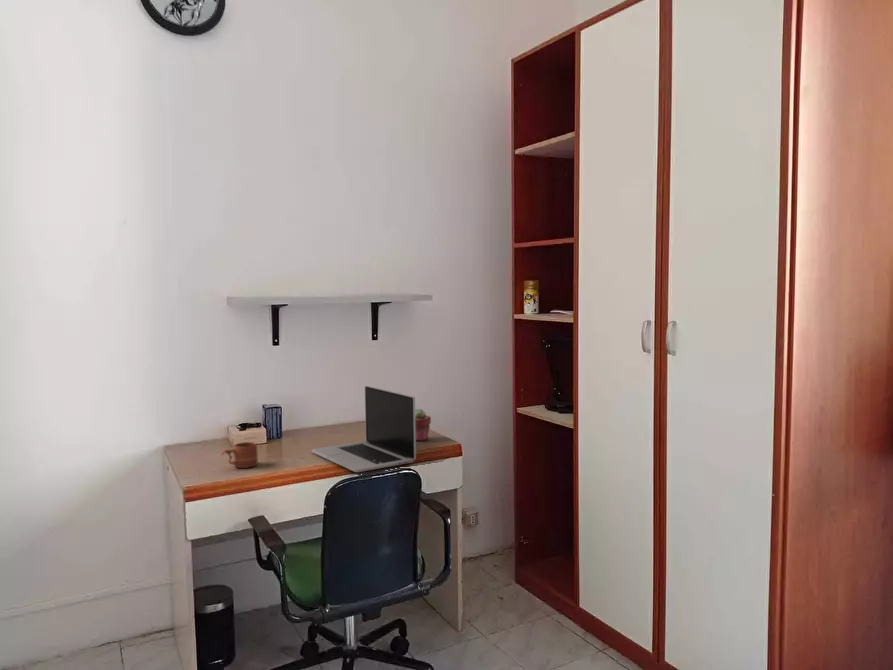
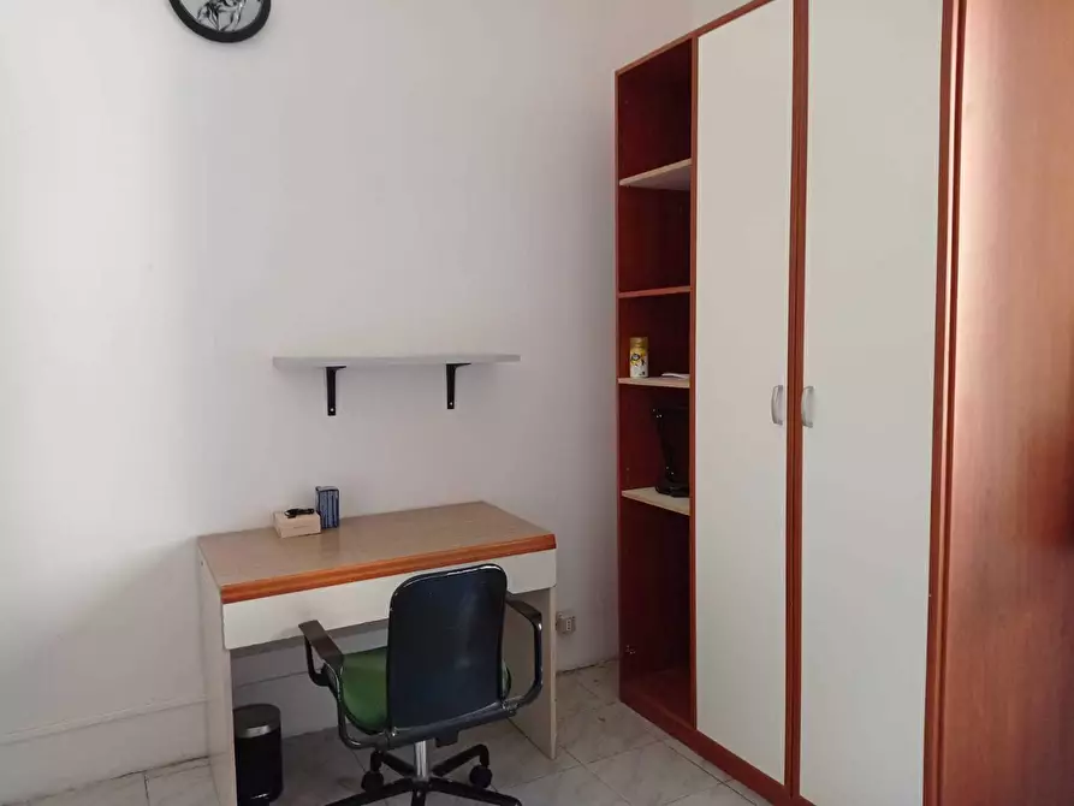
- laptop [311,384,417,473]
- potted succulent [415,407,432,442]
- mug [220,441,259,469]
